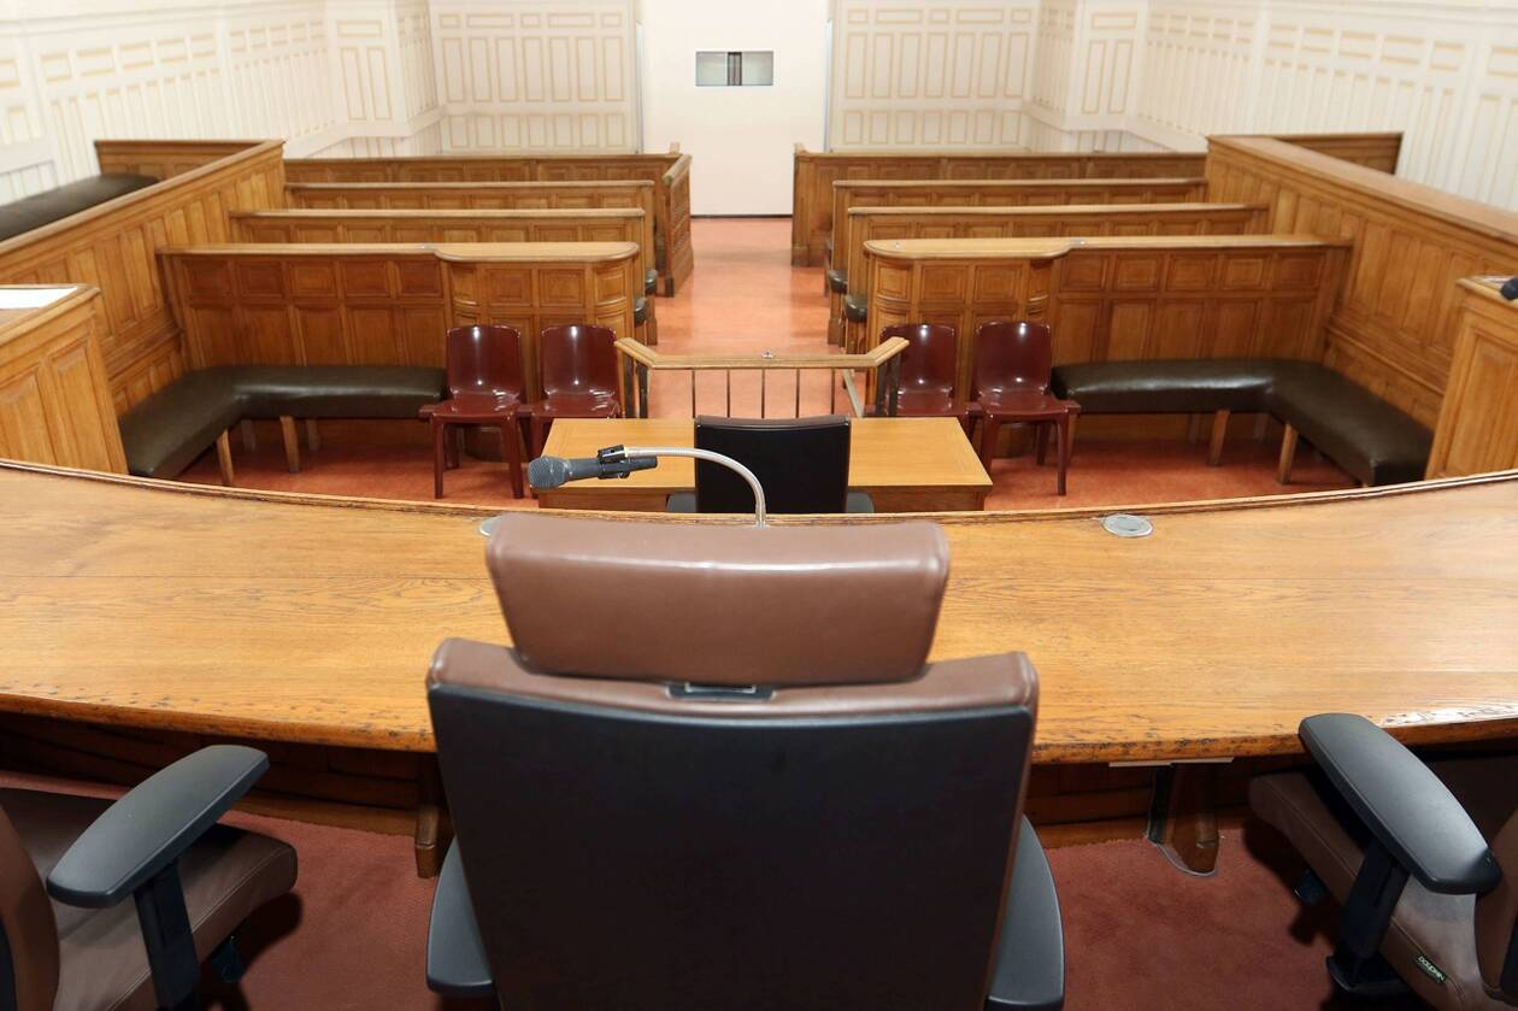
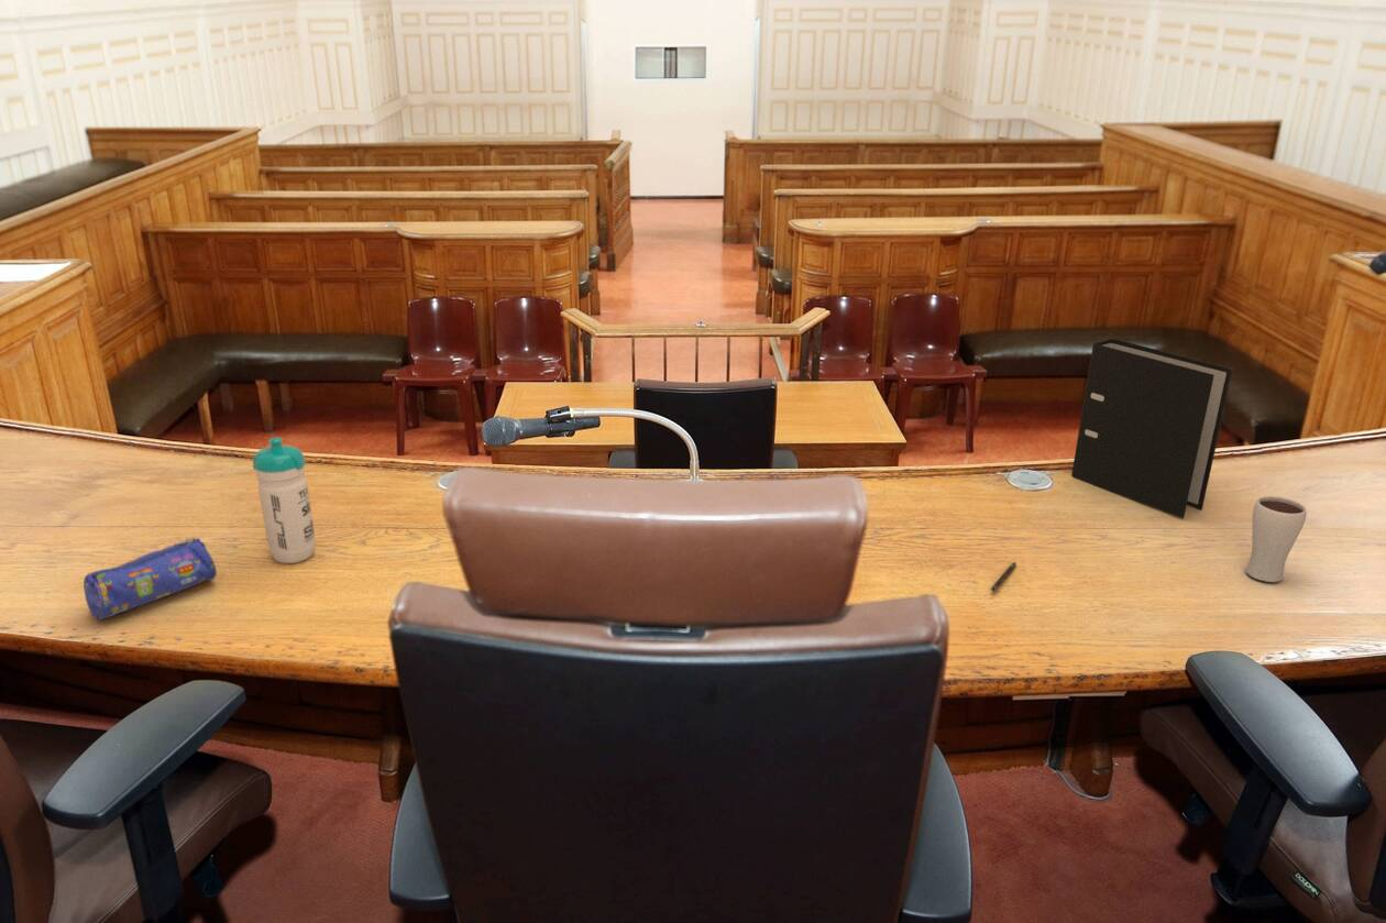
+ water bottle [252,437,317,564]
+ drinking glass [1244,495,1308,583]
+ pencil case [82,537,218,620]
+ binder [1070,338,1234,519]
+ pen [990,561,1018,593]
